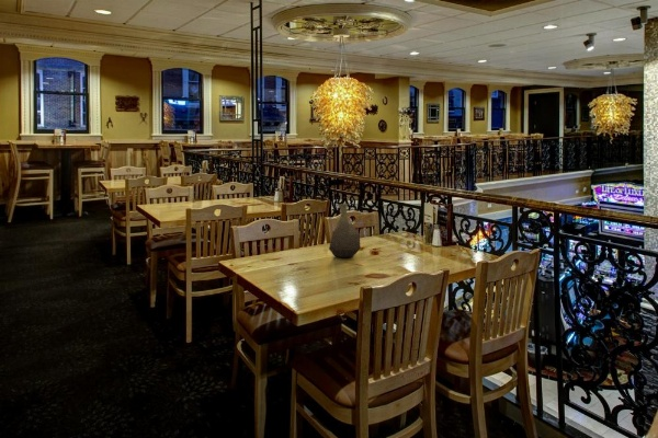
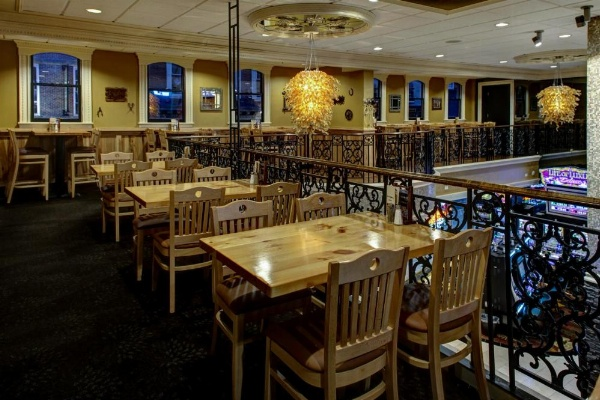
- vase [328,203,361,258]
